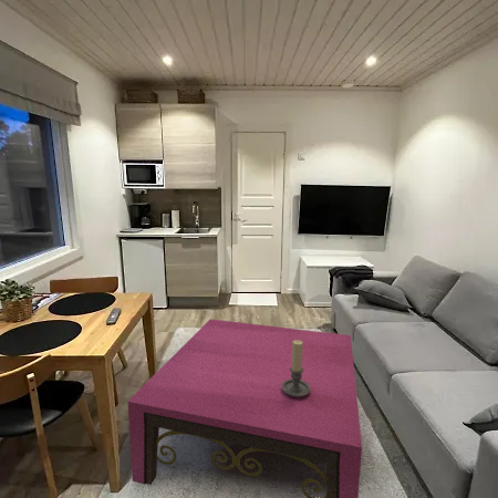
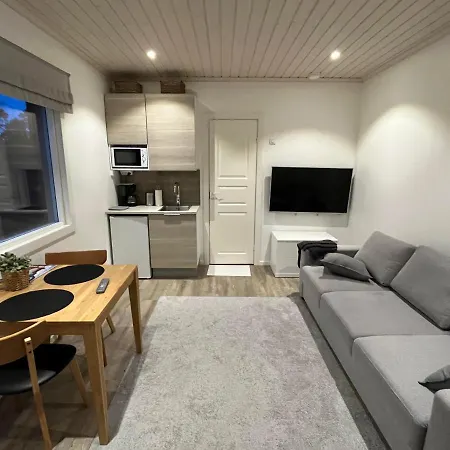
- coffee table [127,318,363,498]
- candle holder [281,340,311,397]
